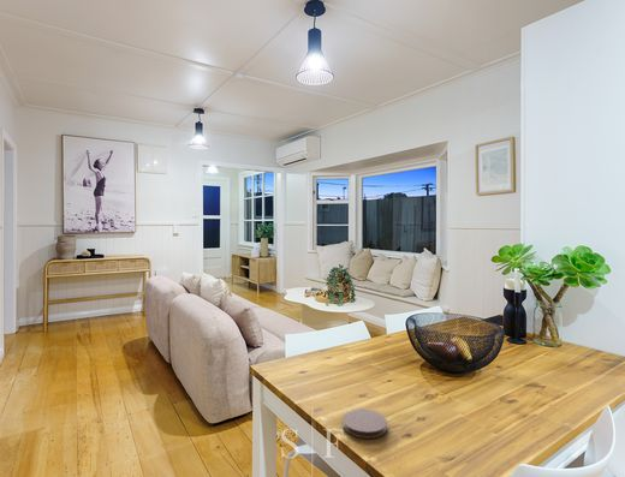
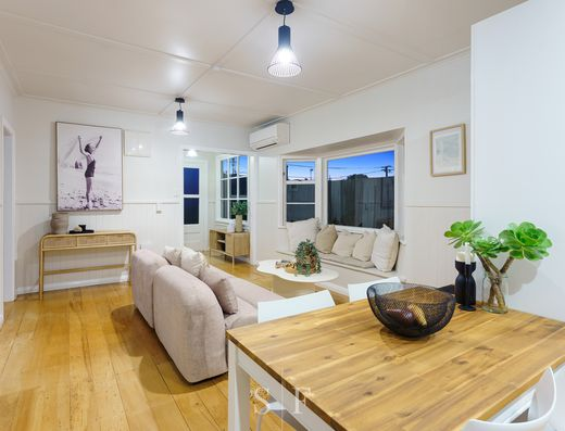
- coaster [343,409,388,440]
